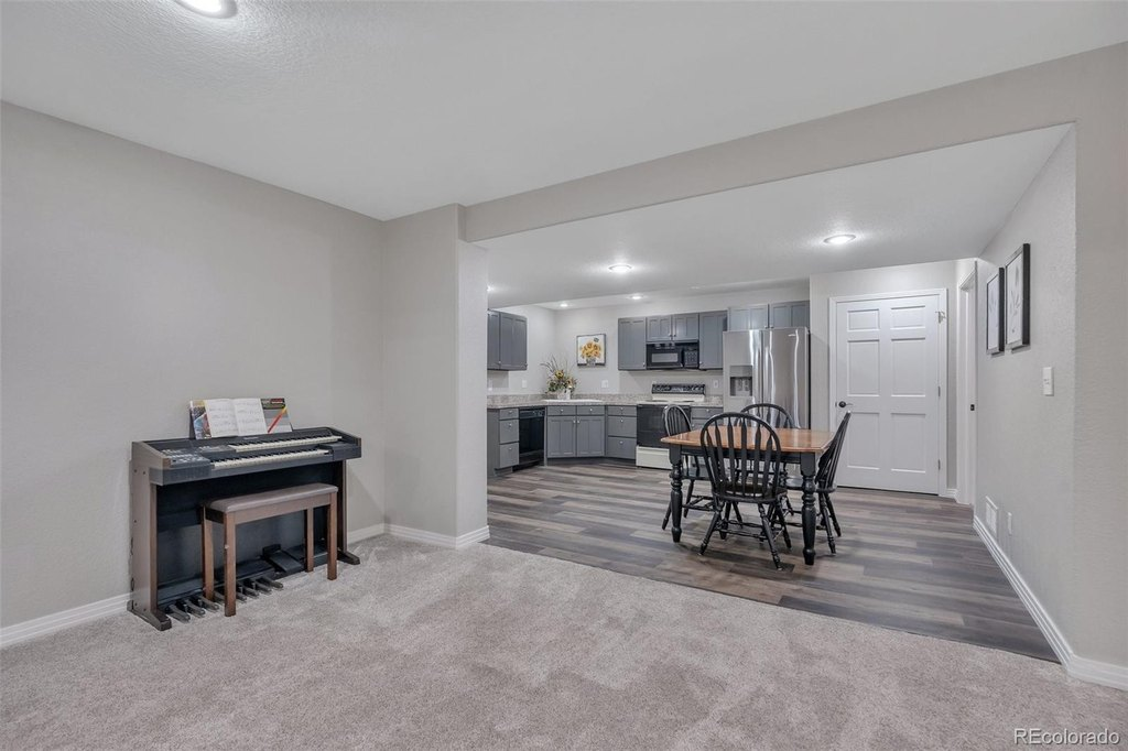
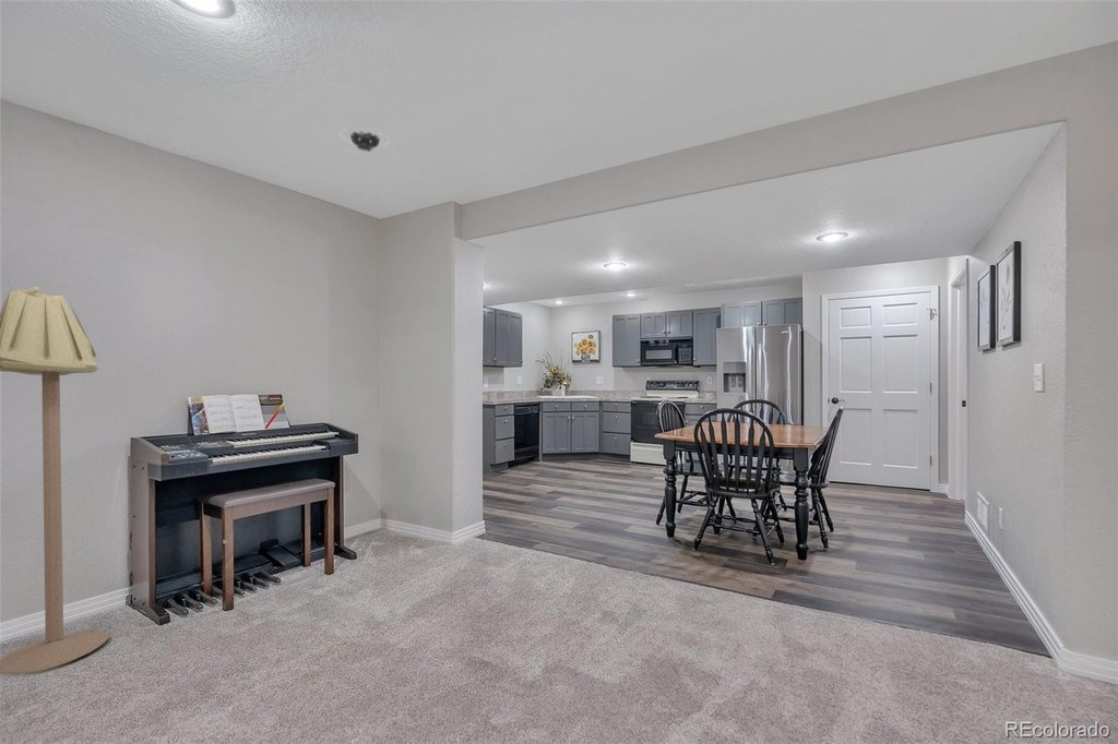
+ ceiling light [334,116,399,153]
+ floor lamp [0,286,110,675]
